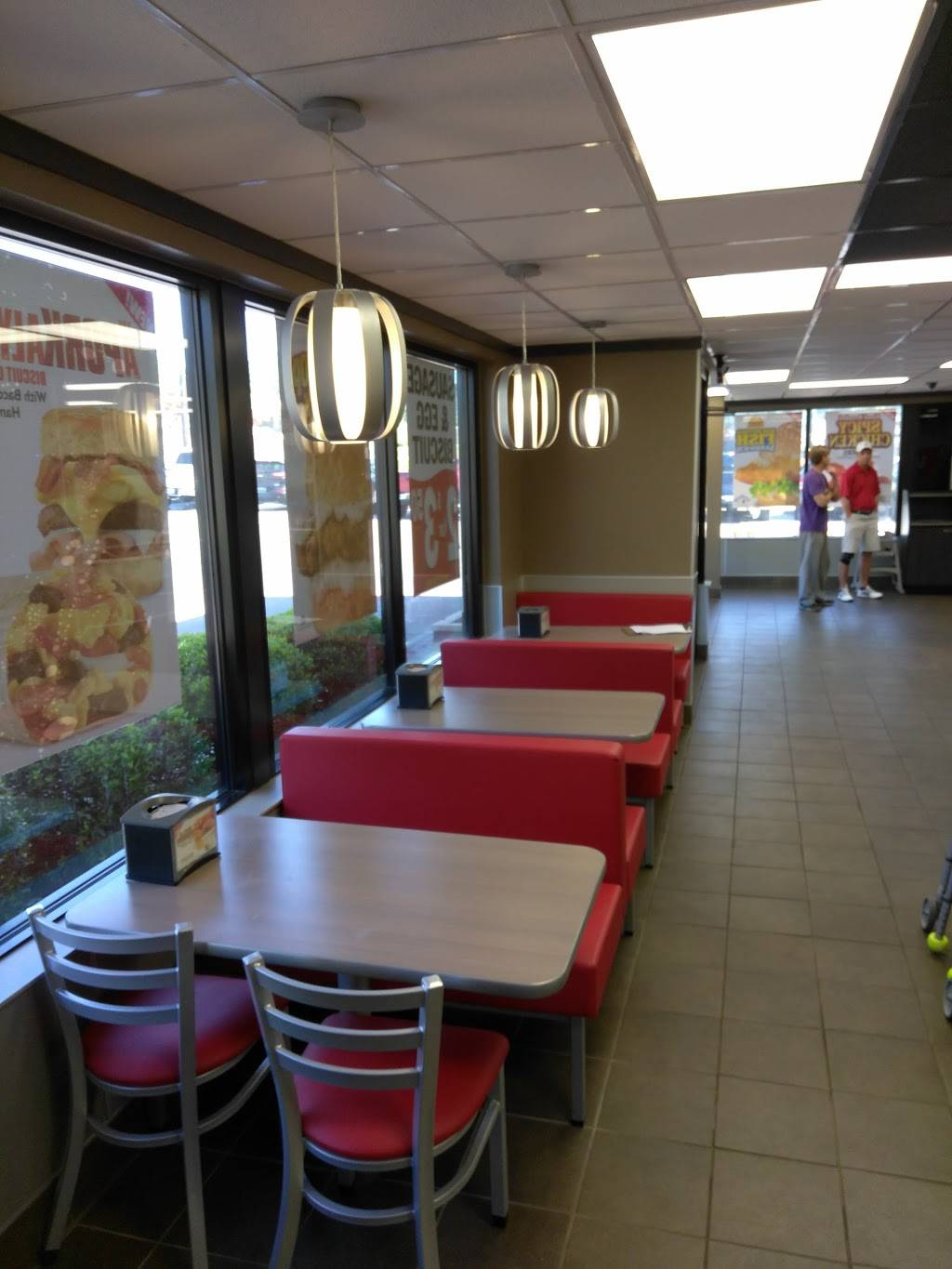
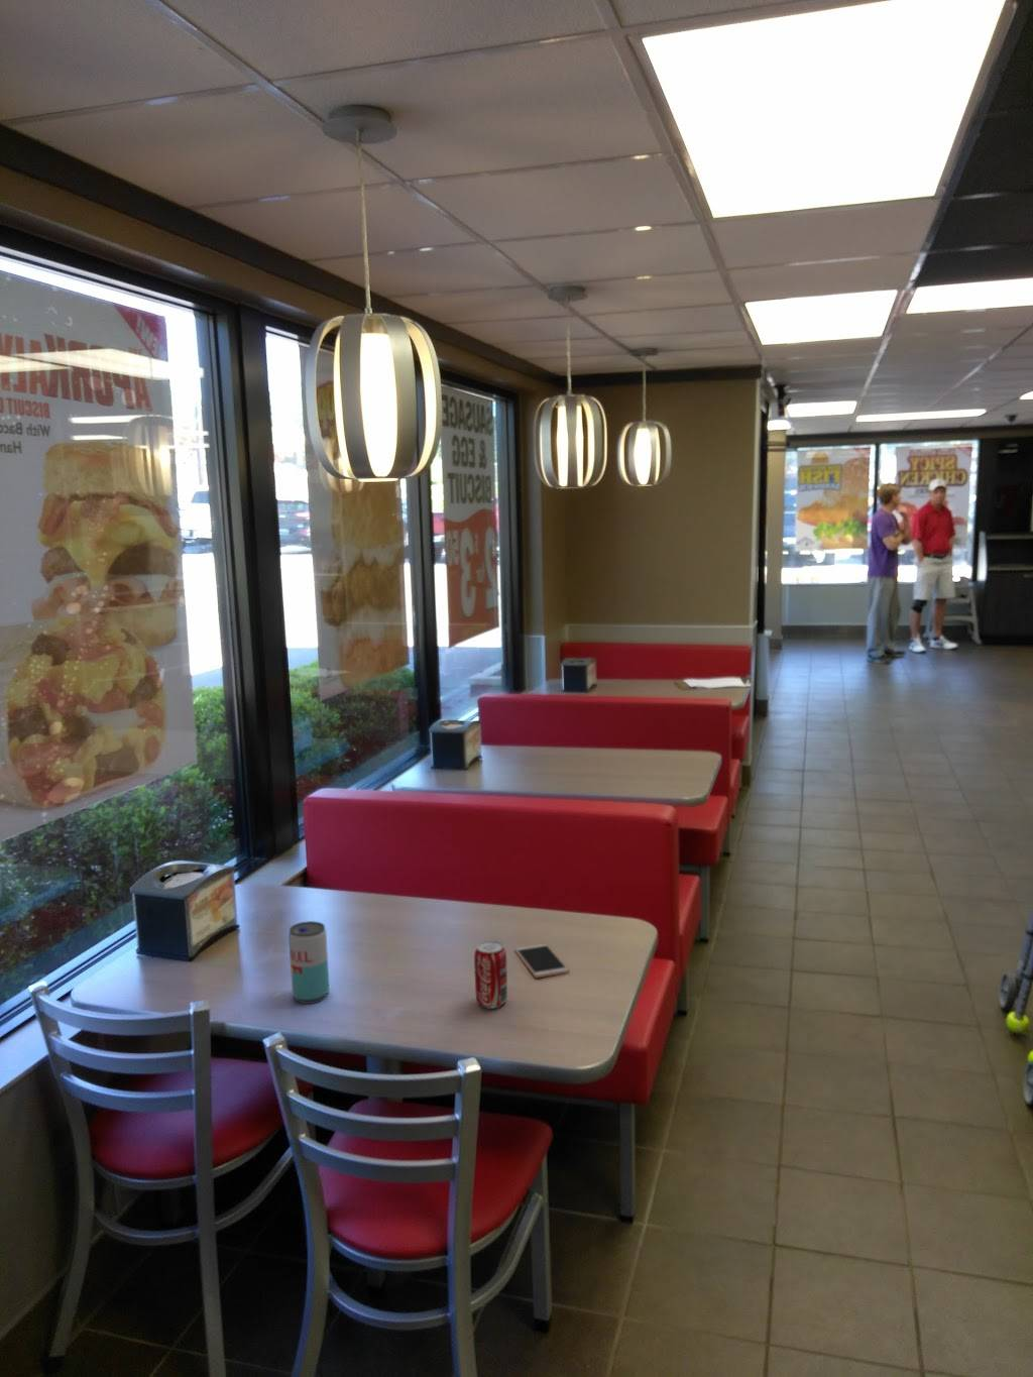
+ smartphone [513,943,570,980]
+ beverage can [288,920,331,1005]
+ beverage can [473,940,509,1010]
